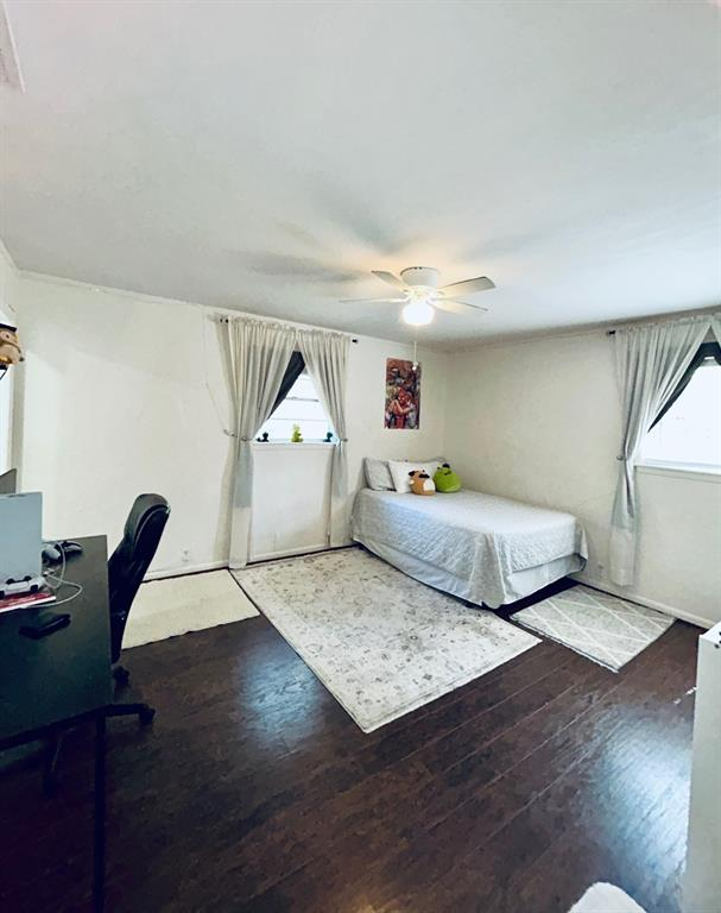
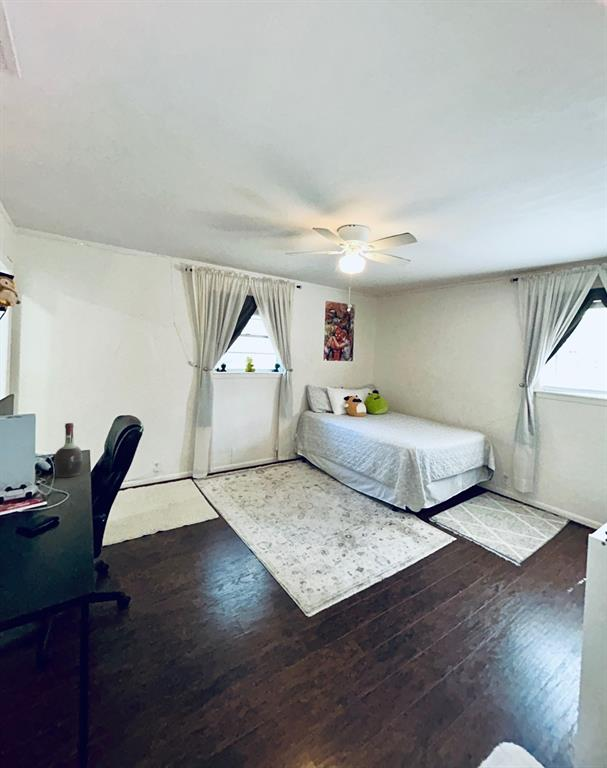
+ cognac bottle [53,422,84,479]
